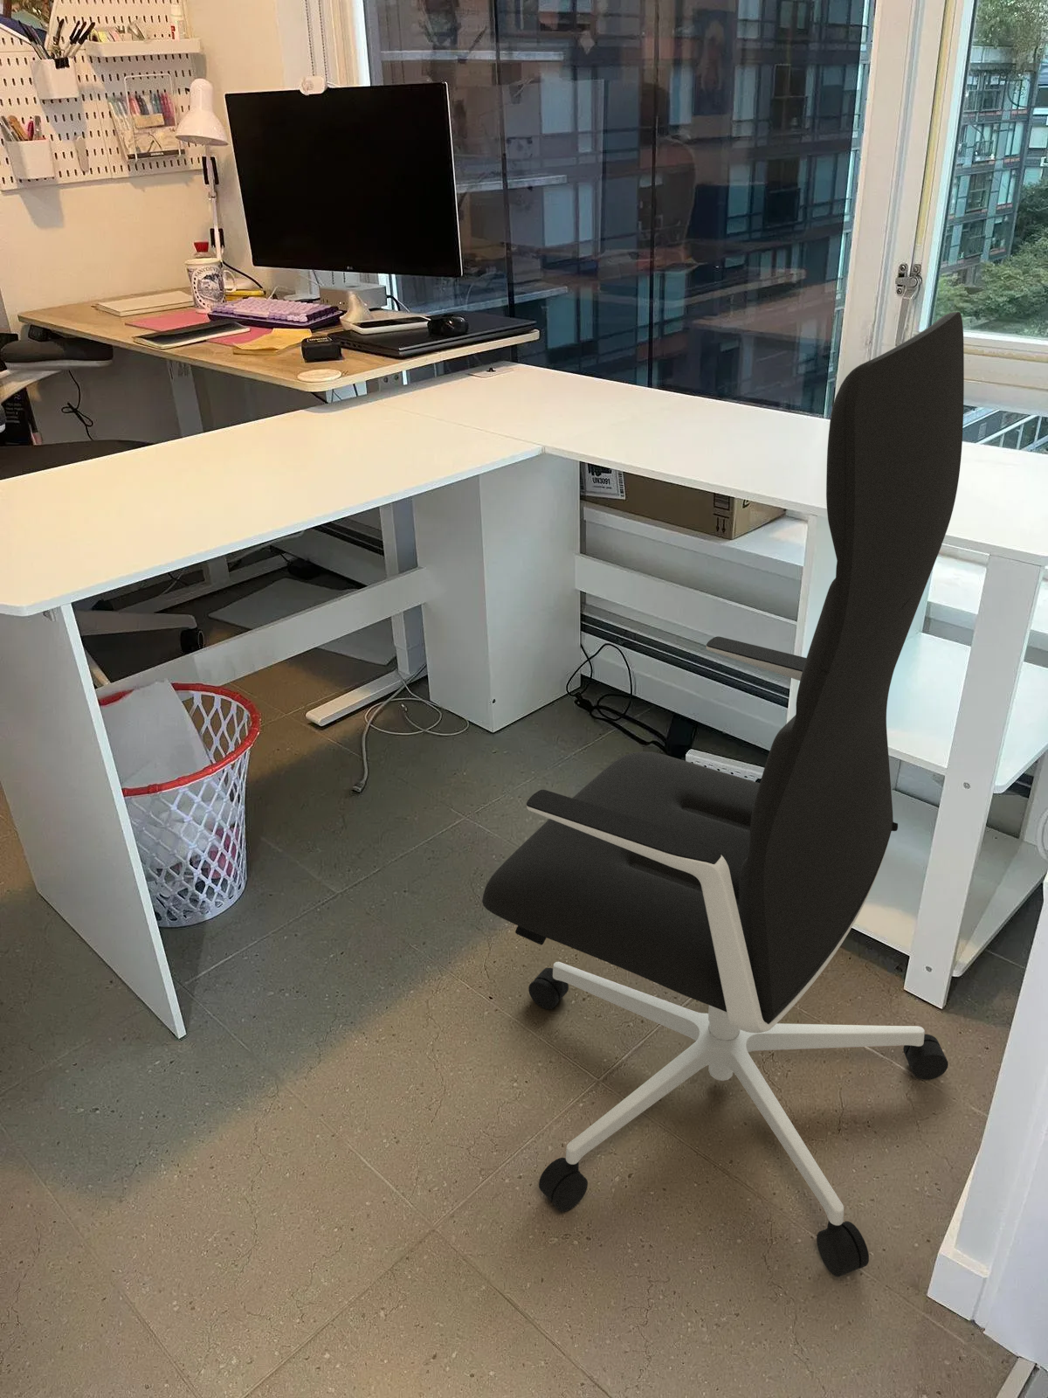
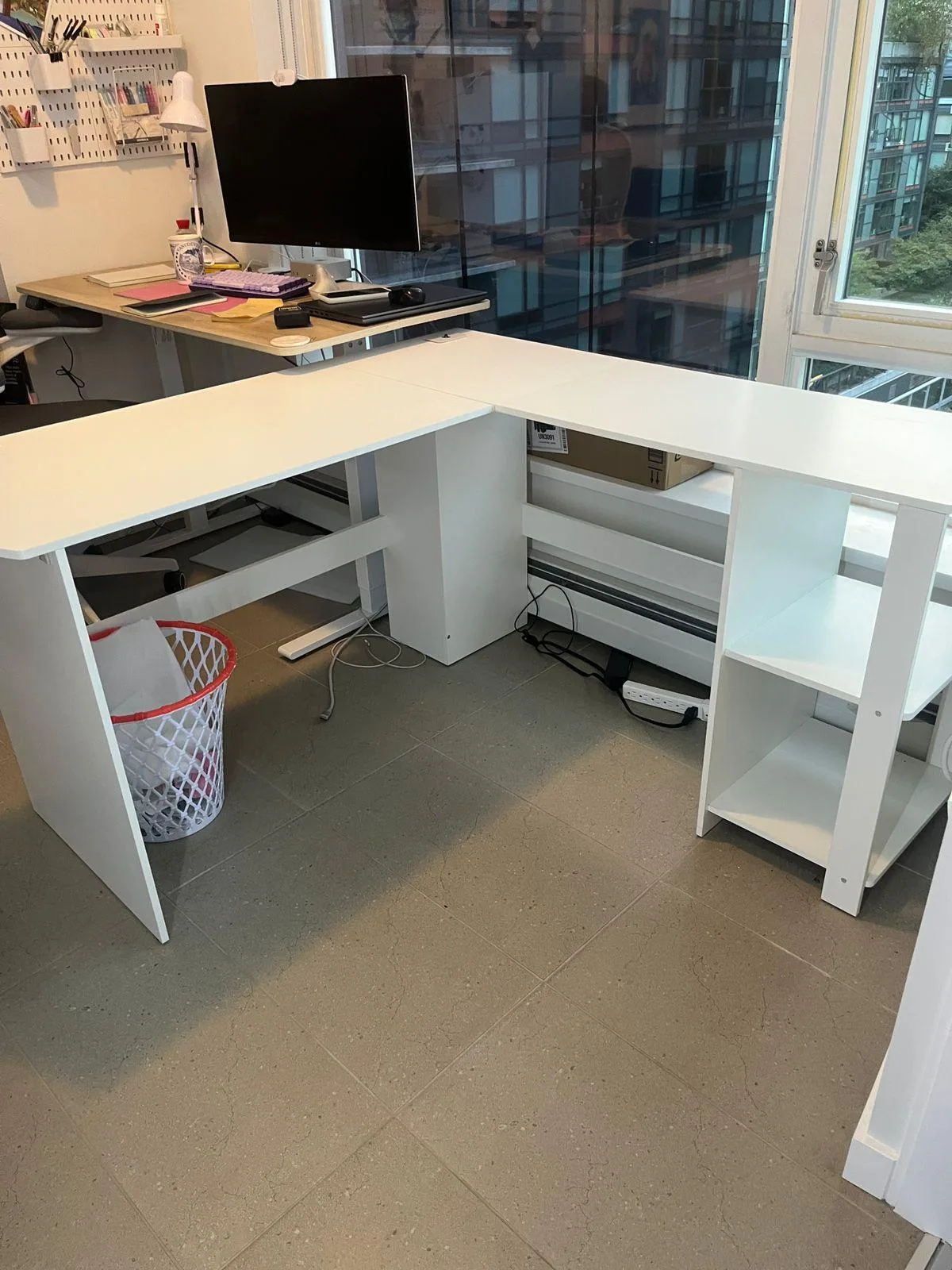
- office chair [481,312,965,1277]
